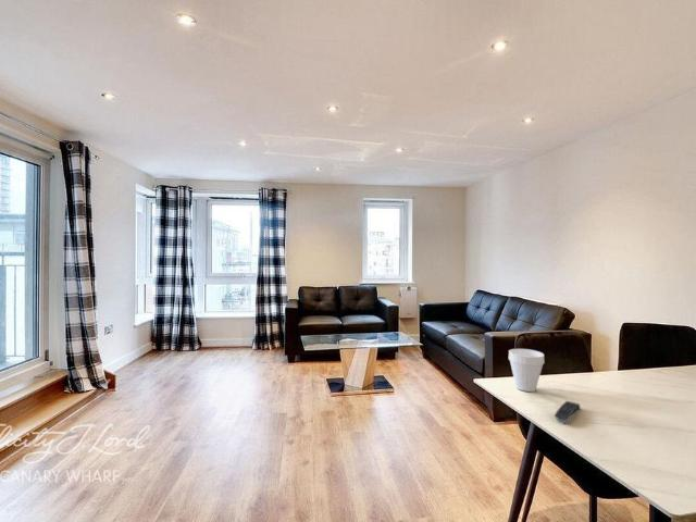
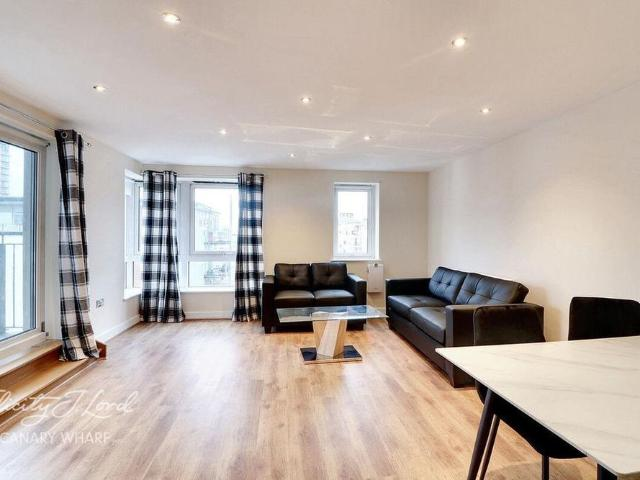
- cup [508,348,546,393]
- remote control [554,400,581,423]
